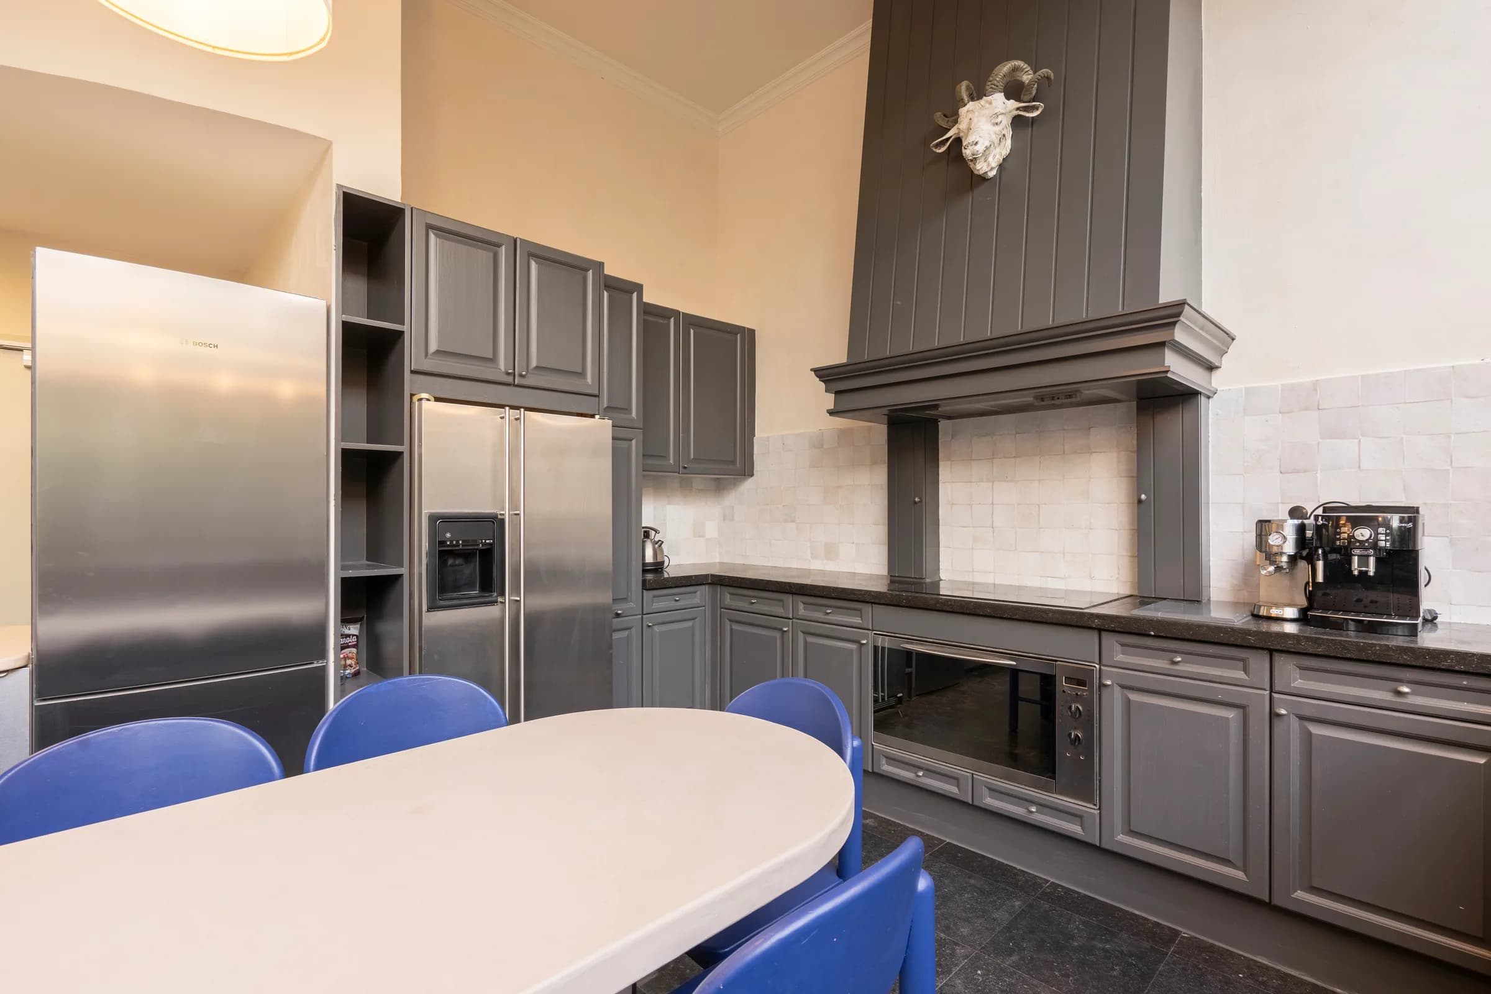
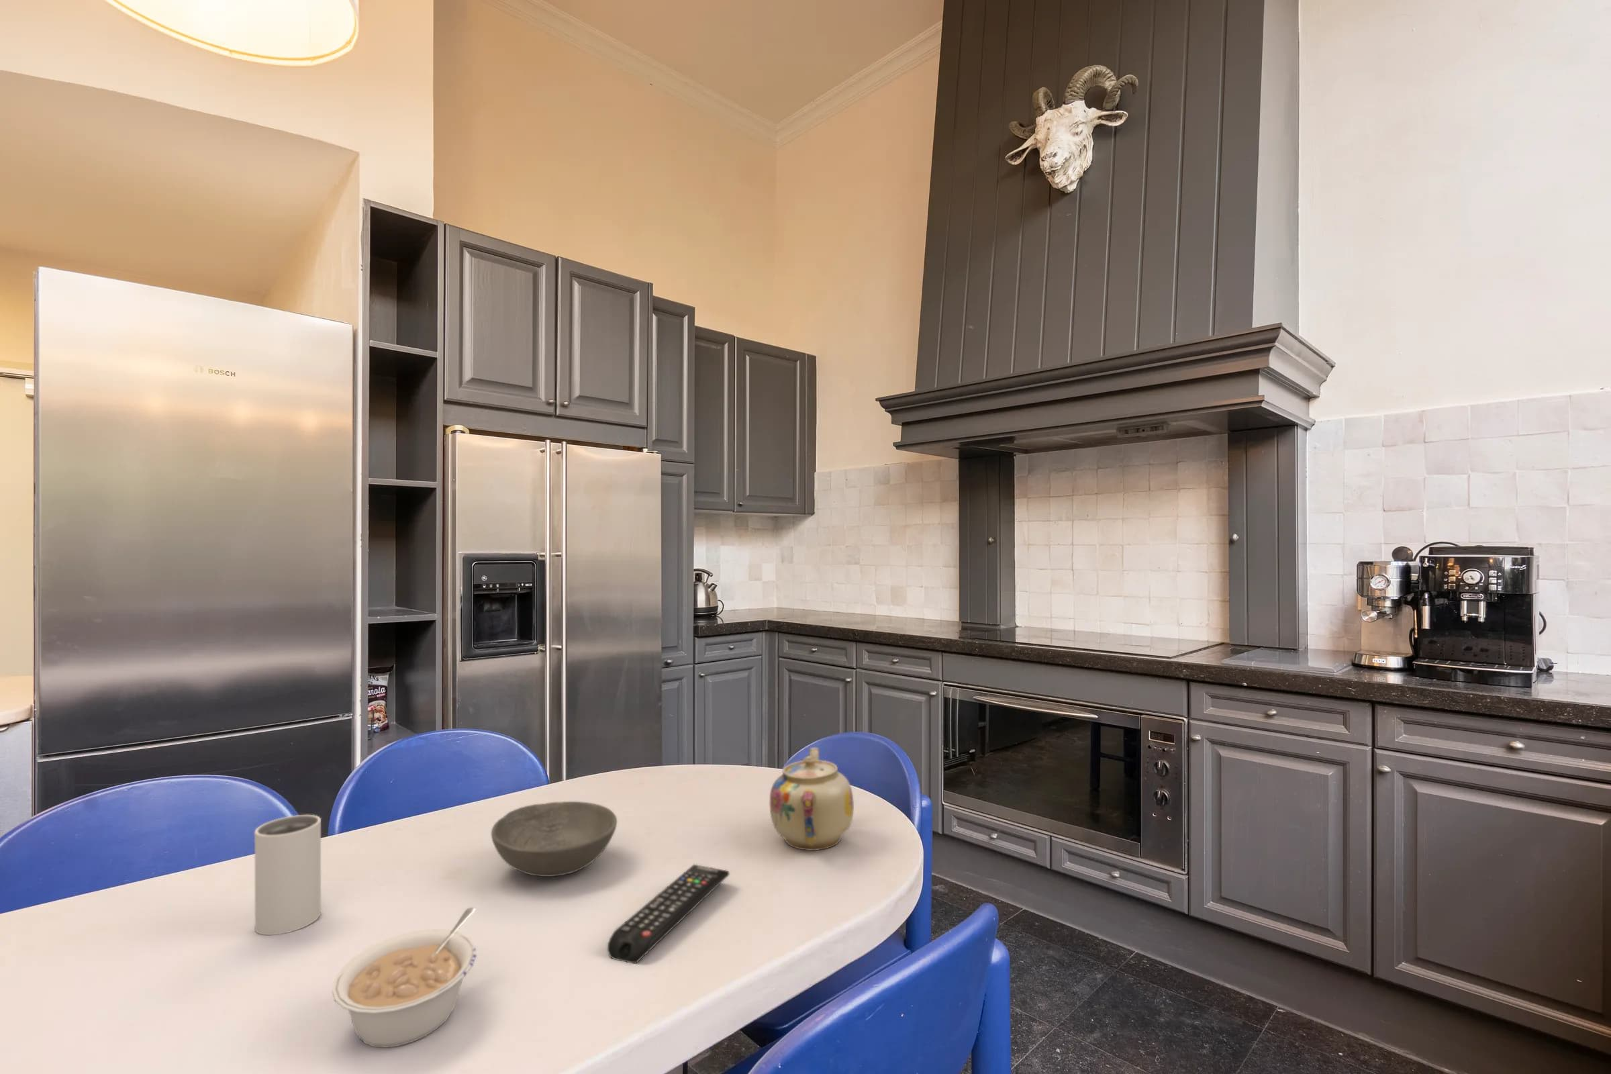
+ legume [331,907,477,1049]
+ teapot [770,747,855,851]
+ mug [254,814,321,936]
+ remote control [607,864,730,964]
+ soup bowl [490,801,617,877]
